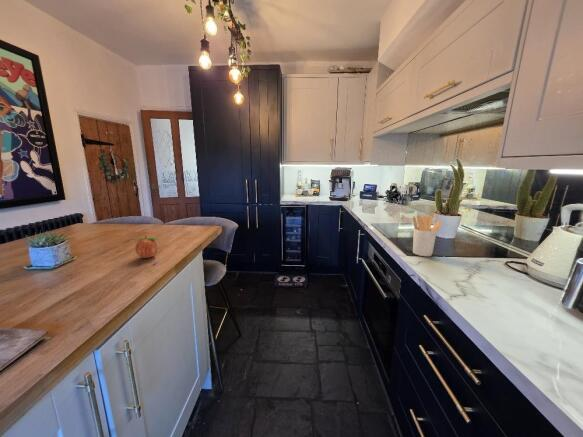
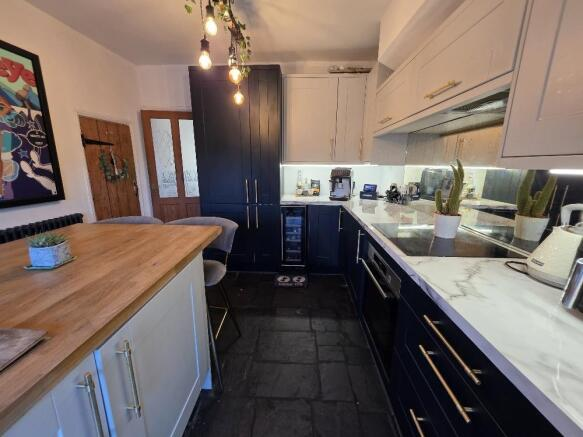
- utensil holder [412,214,443,257]
- fruit [133,235,159,259]
